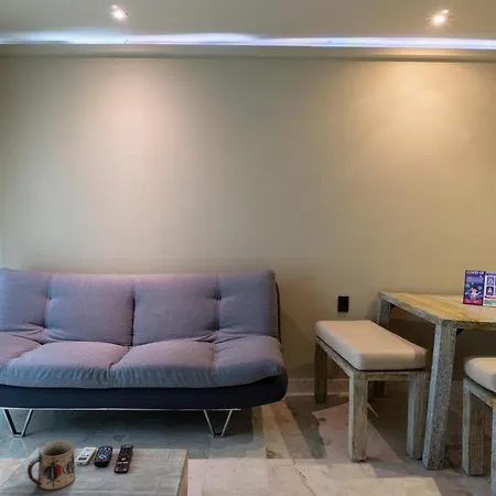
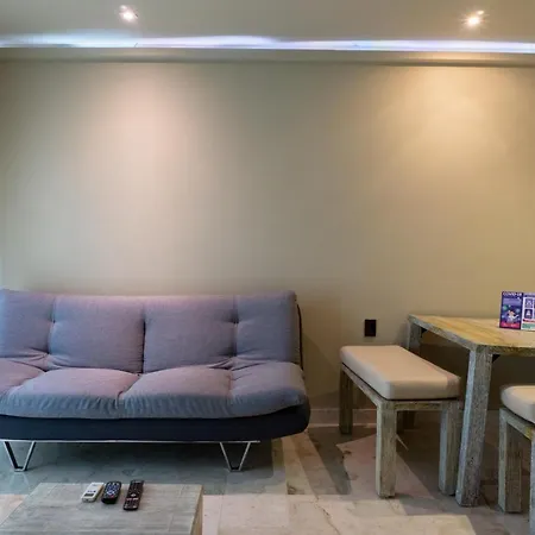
- mug [26,440,76,492]
